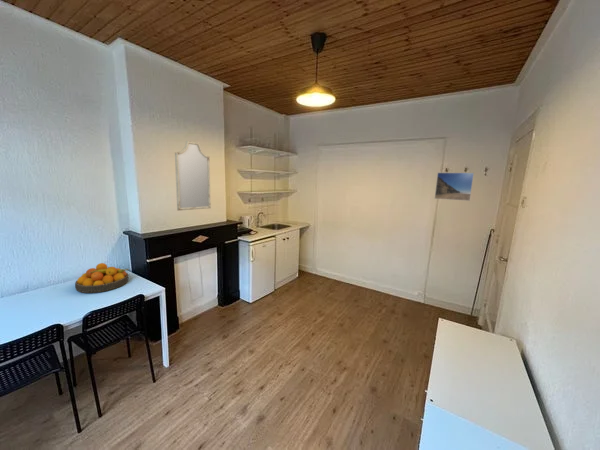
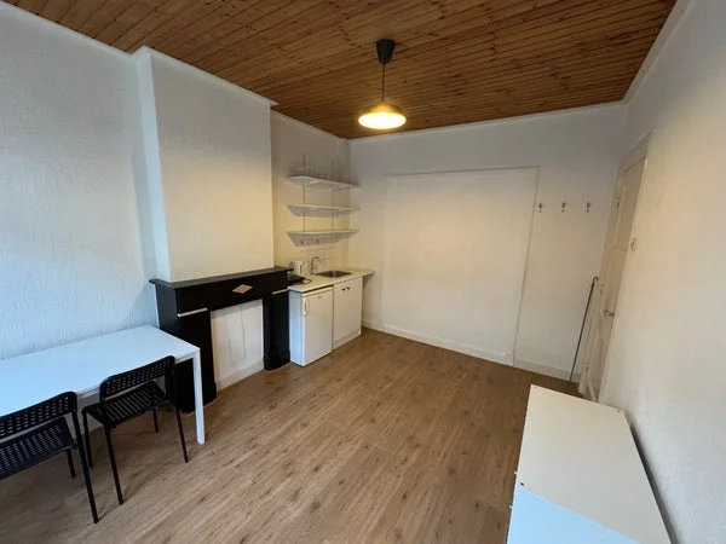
- fruit bowl [74,262,130,294]
- home mirror [174,140,212,211]
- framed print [434,172,475,202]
